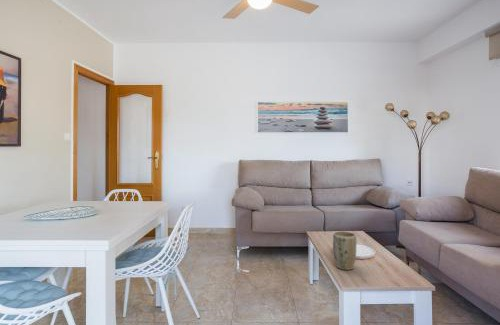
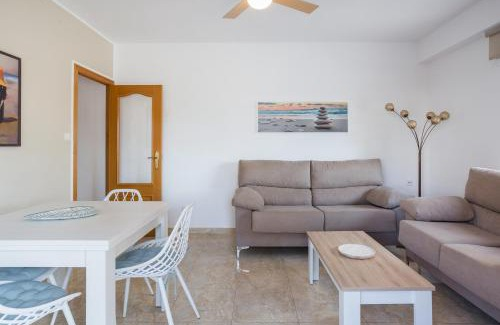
- plant pot [332,230,357,271]
